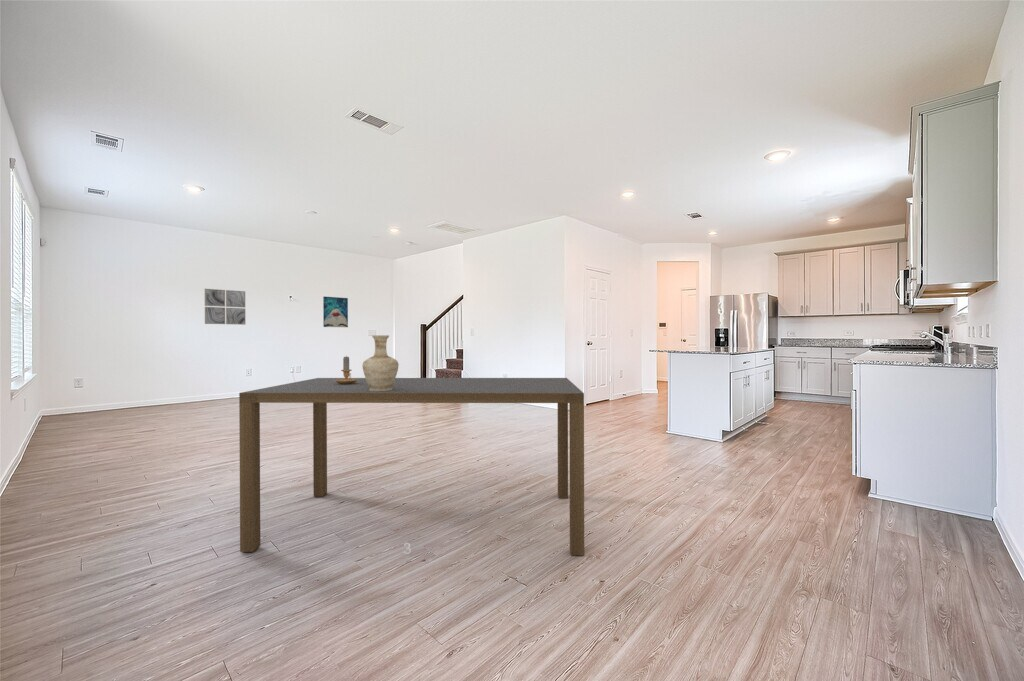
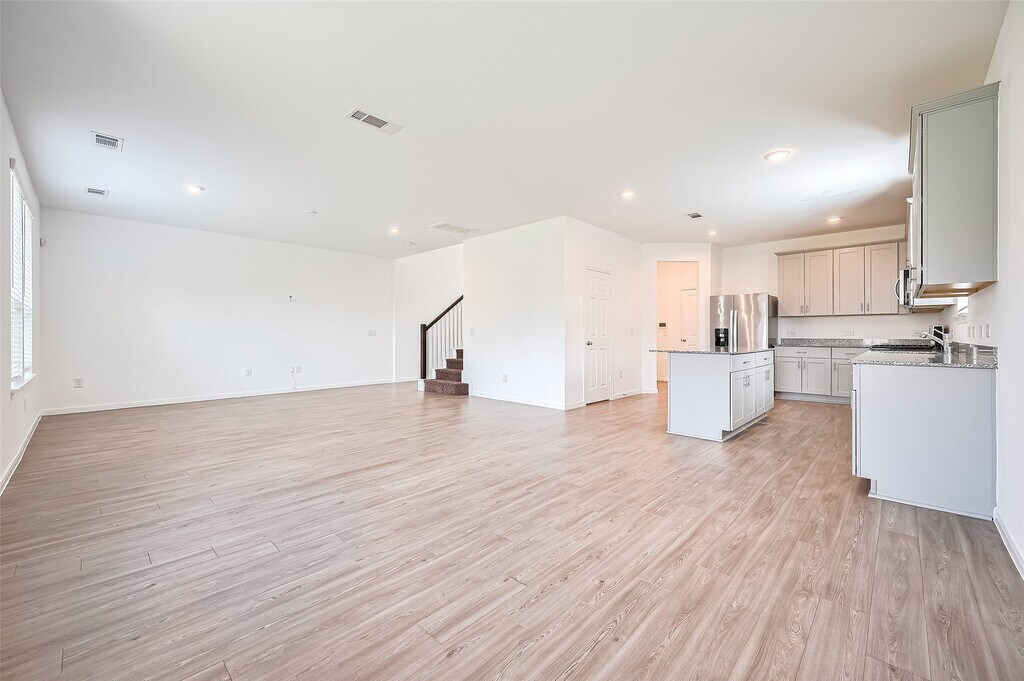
- candlestick [335,356,358,384]
- vase [361,334,400,391]
- dining table [238,377,585,557]
- wall art [322,296,349,328]
- wall art [204,288,247,326]
